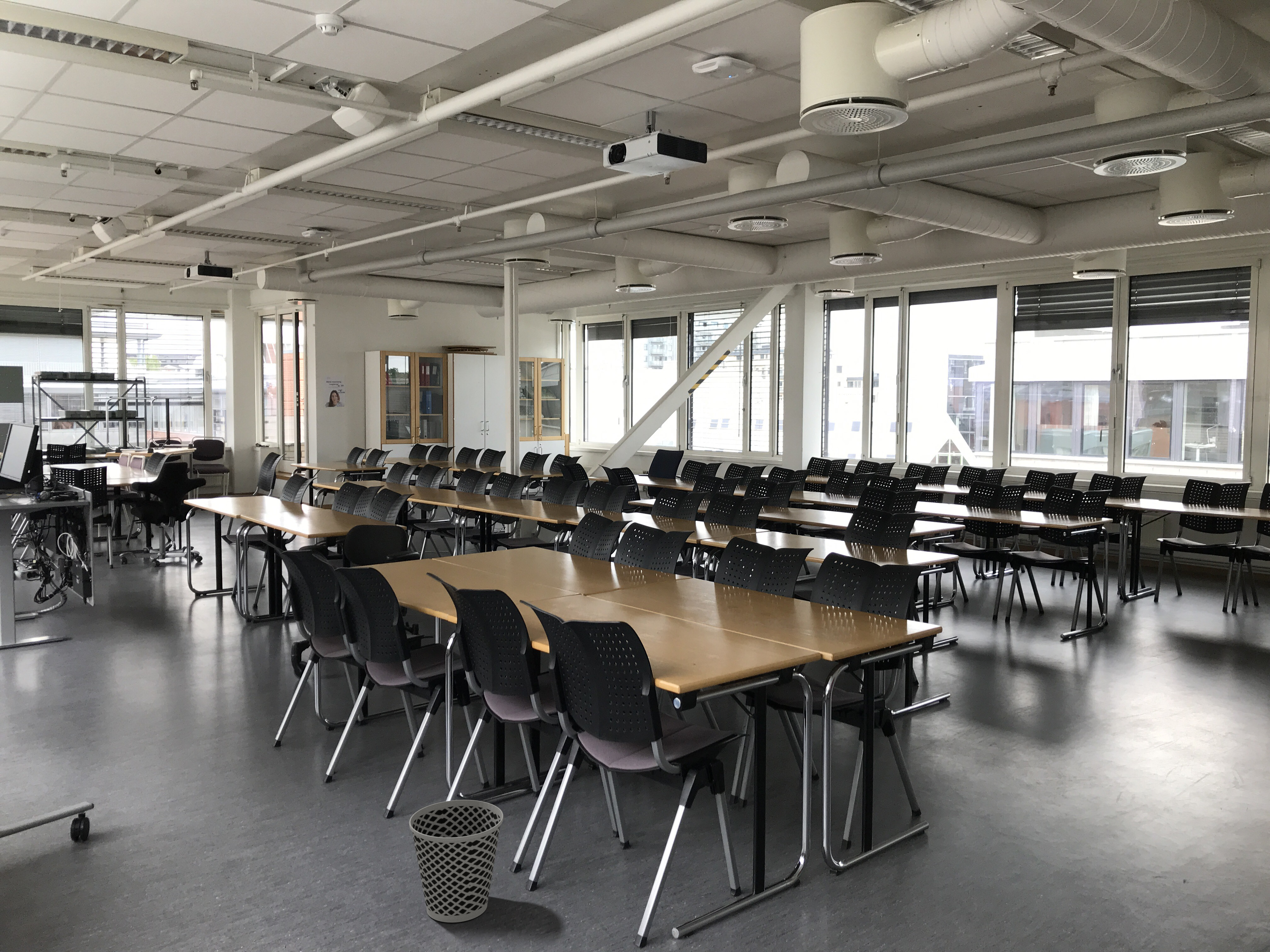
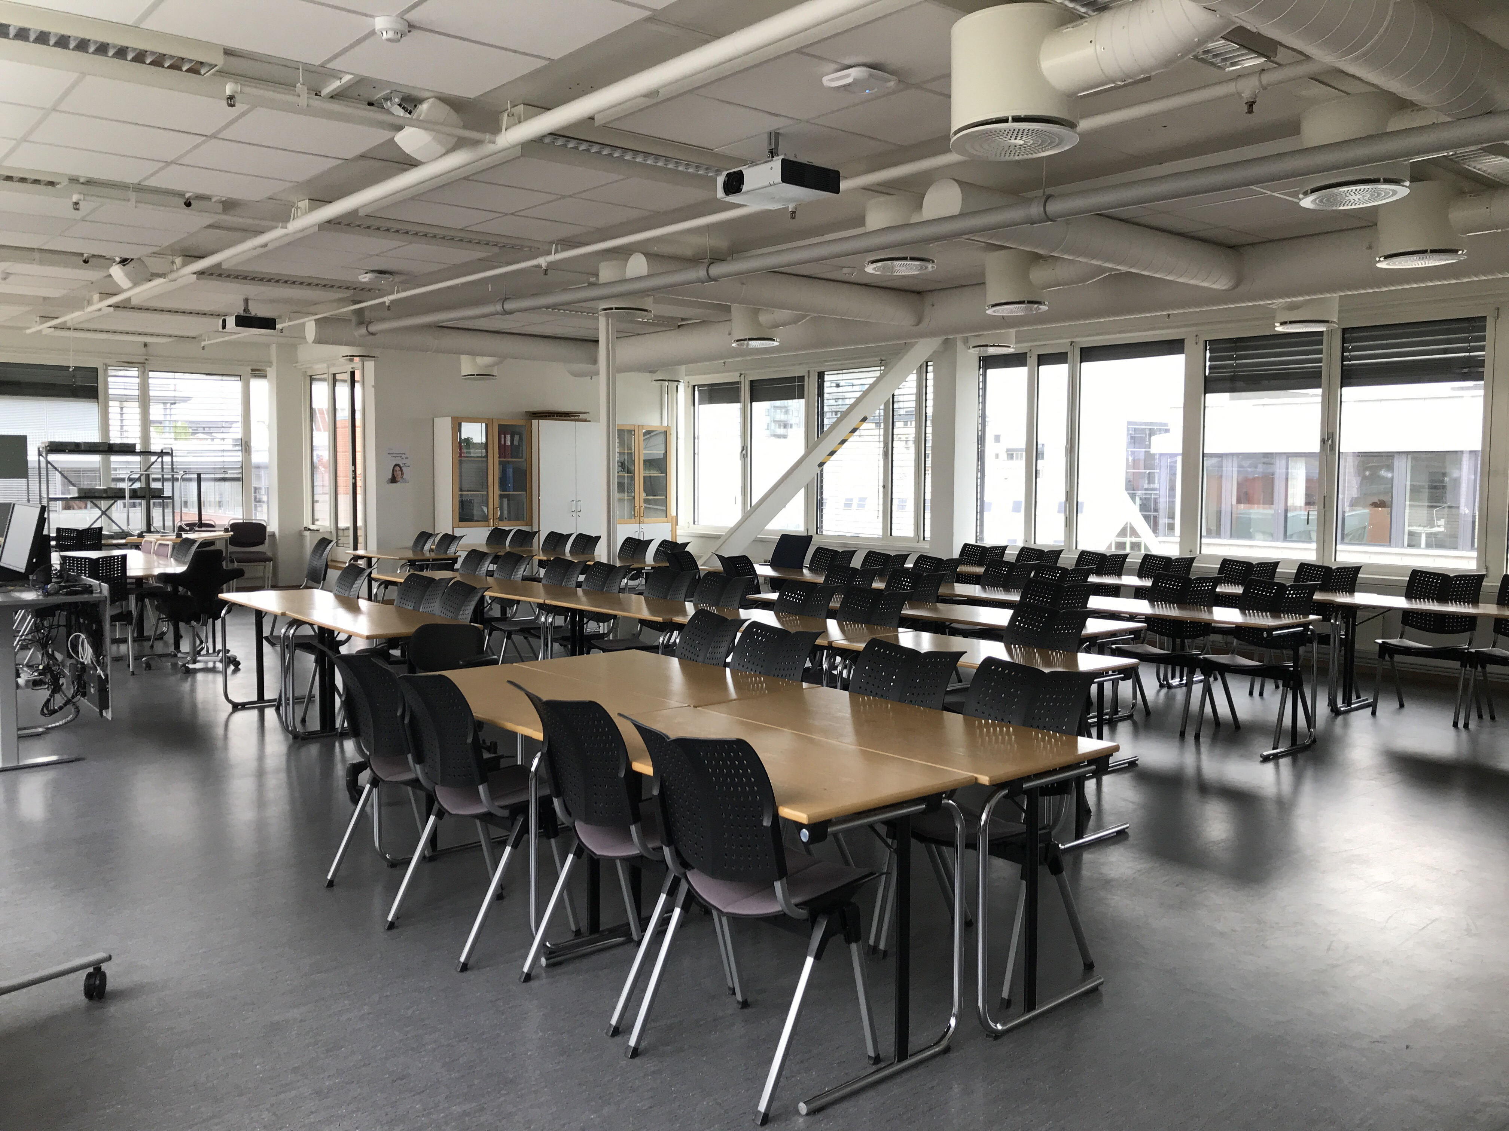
- wastebasket [409,800,504,923]
